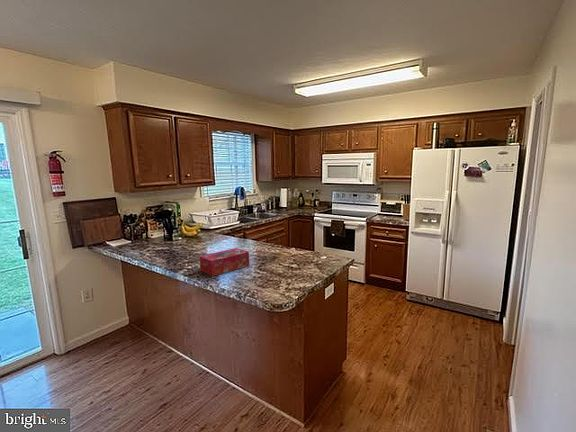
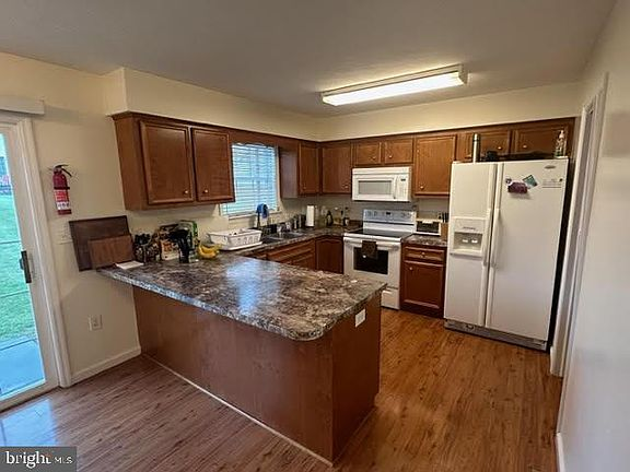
- tissue box [199,247,250,277]
